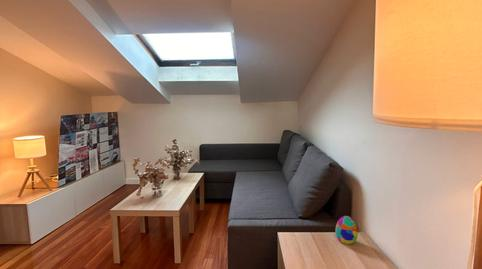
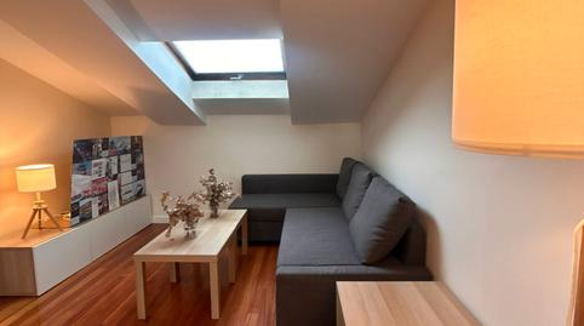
- decorative egg [335,215,359,245]
